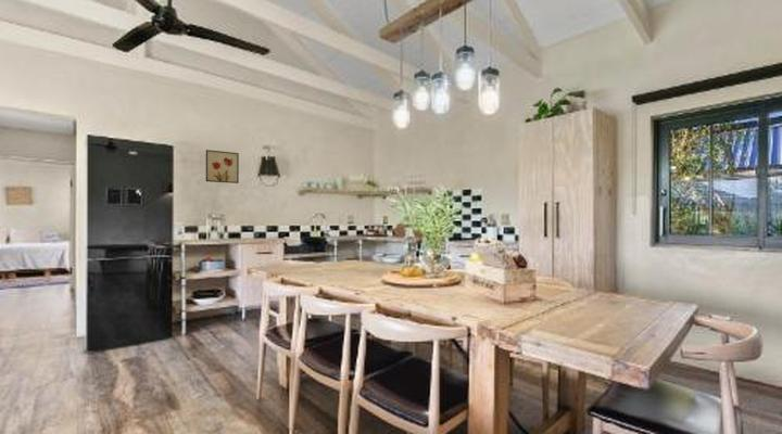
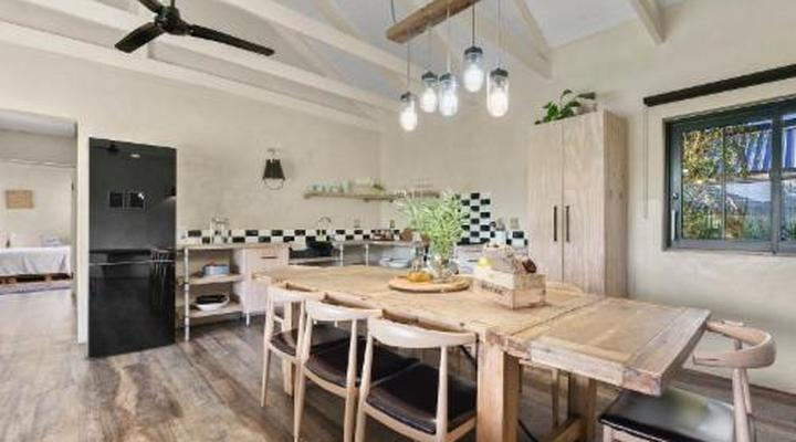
- wall art [205,149,240,184]
